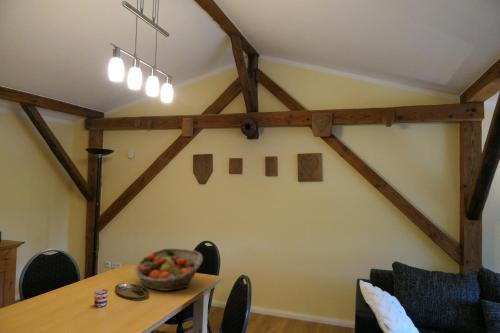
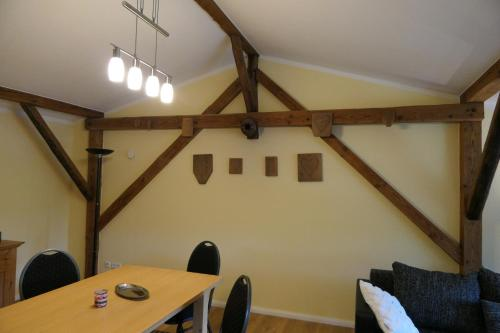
- fruit basket [134,247,204,292]
